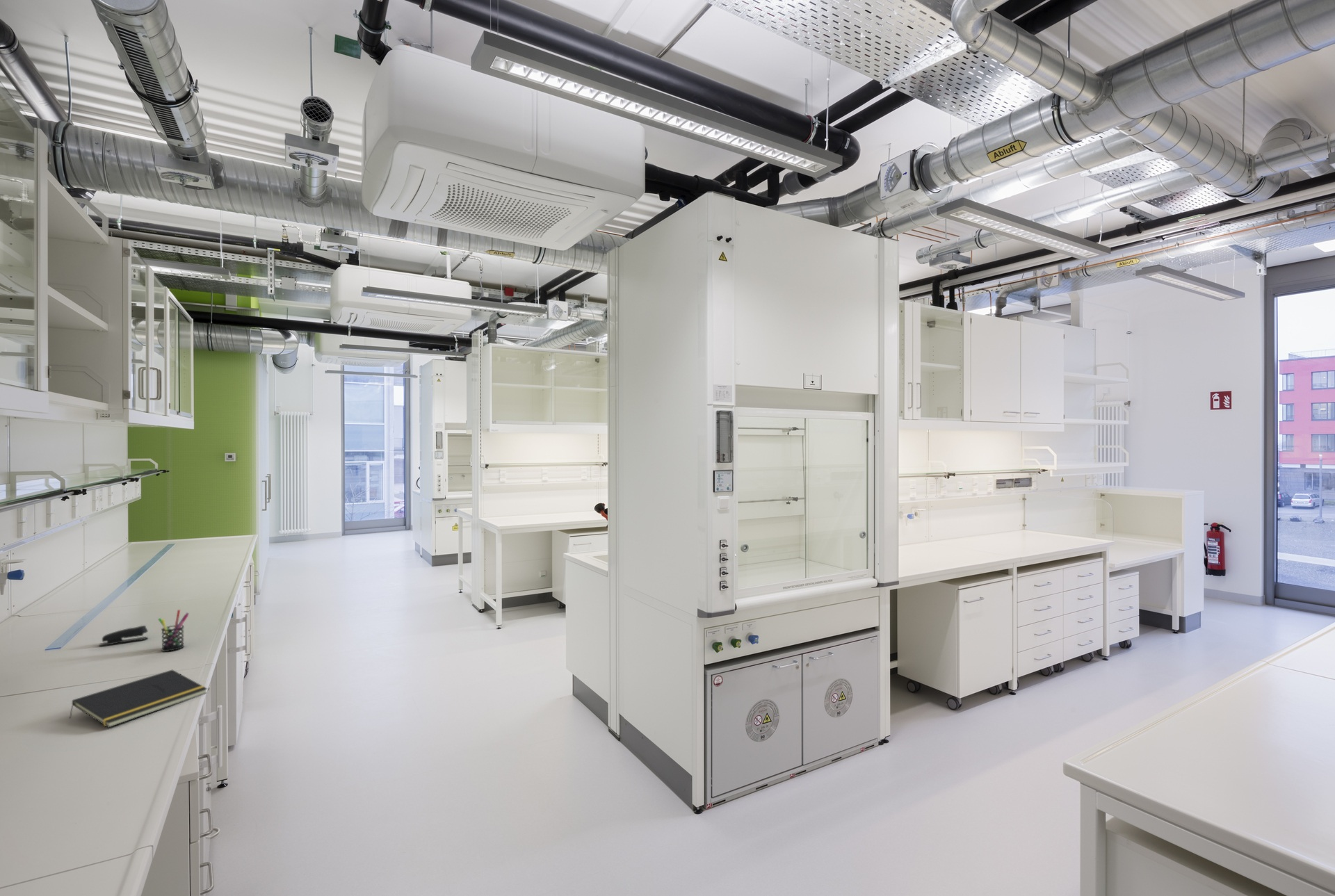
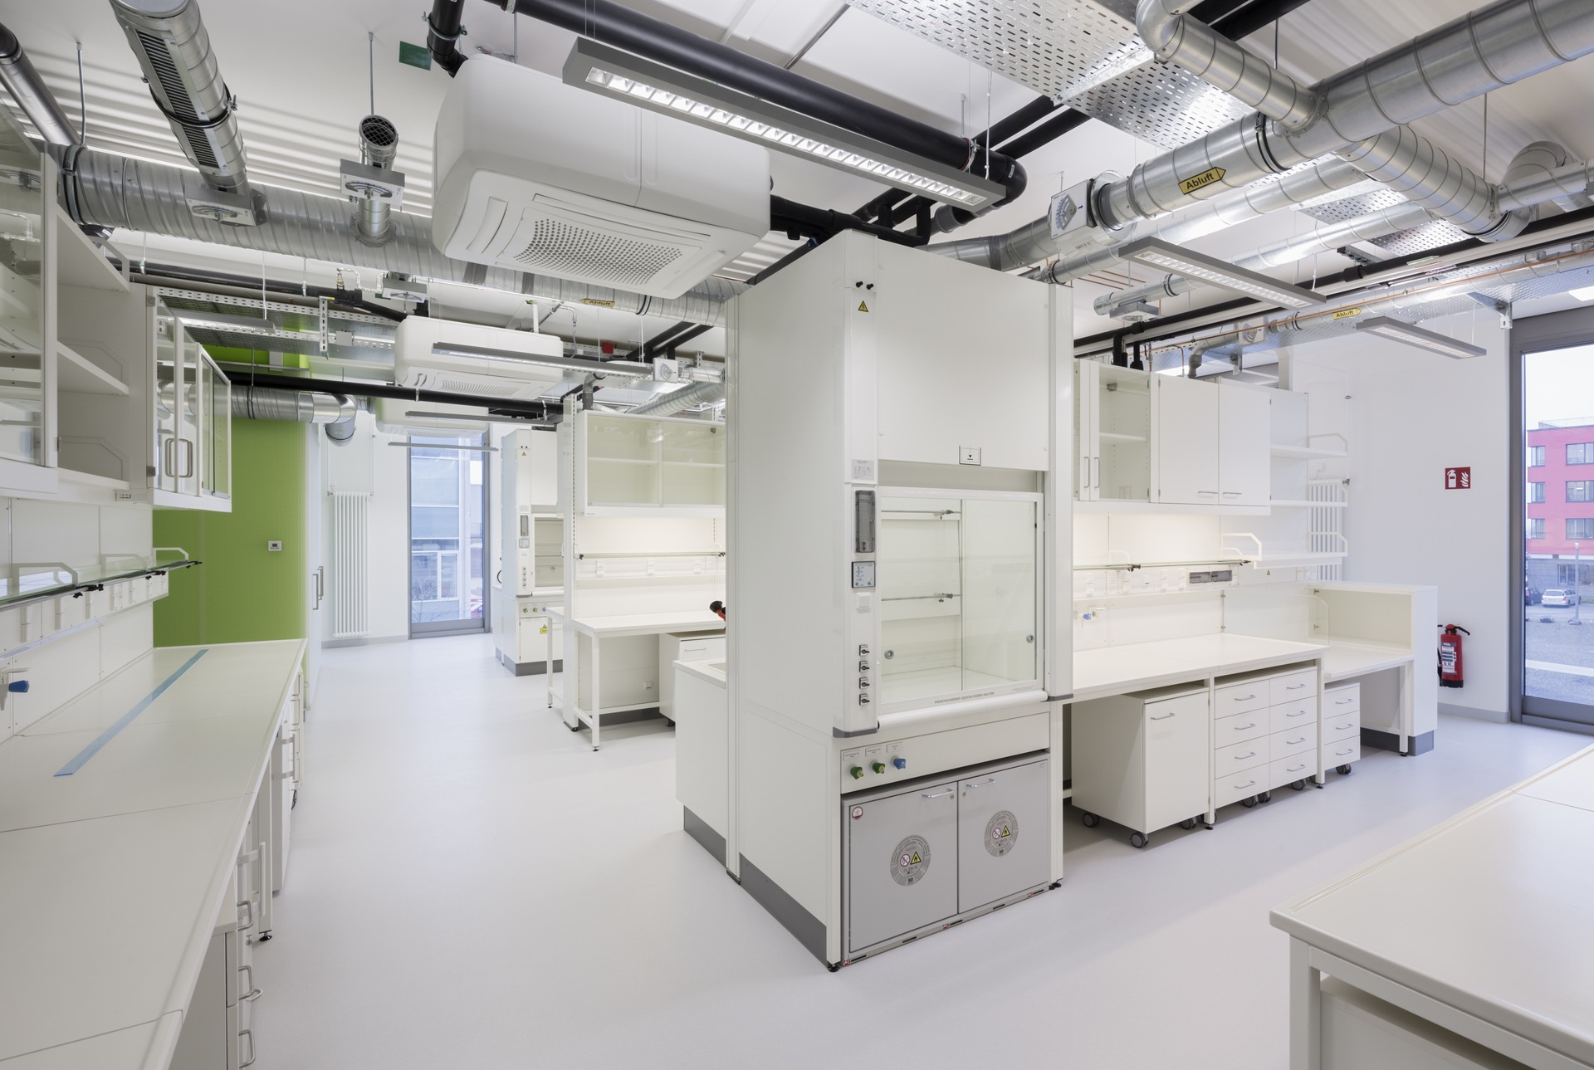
- notepad [69,669,208,728]
- stapler [99,625,149,646]
- pen holder [158,609,190,652]
